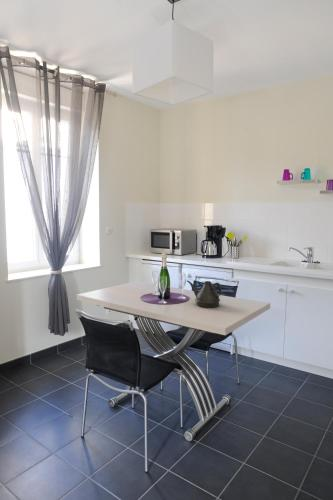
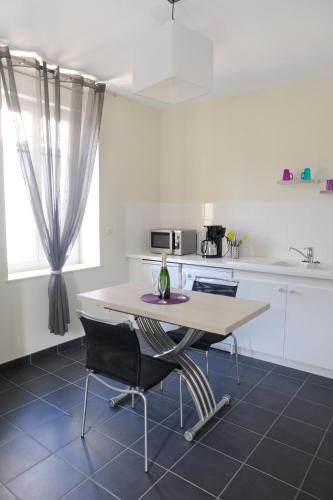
- teapot [186,279,222,309]
